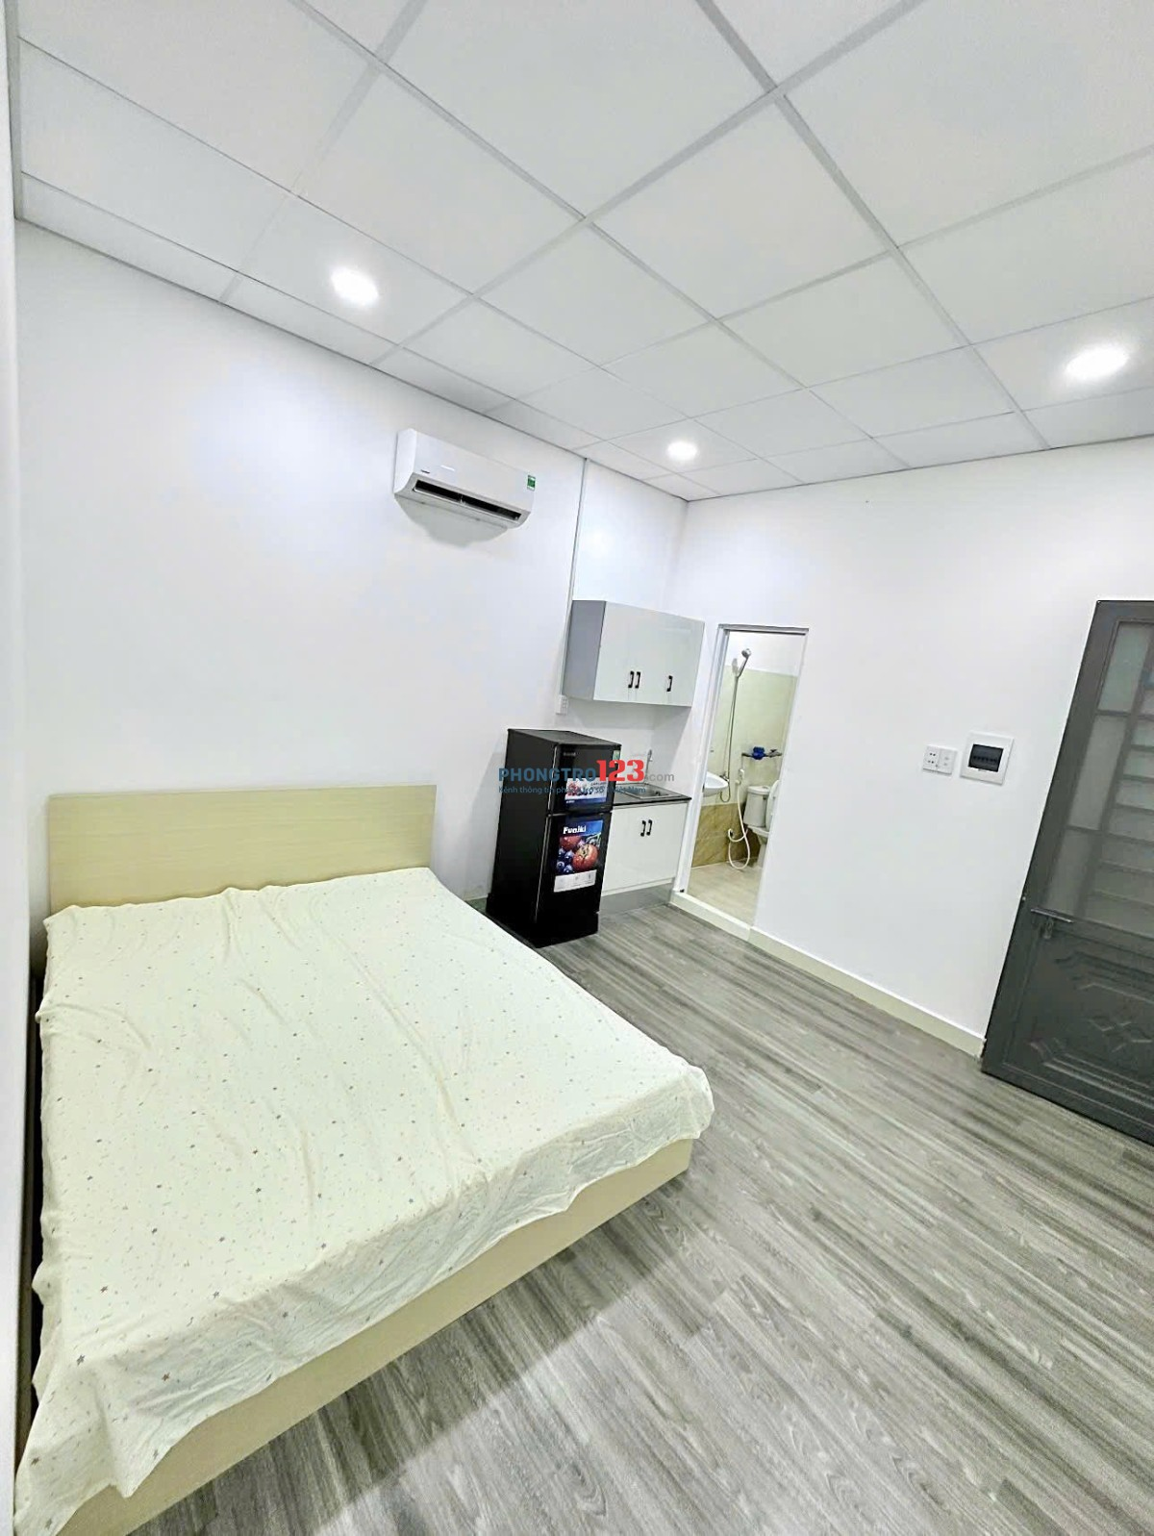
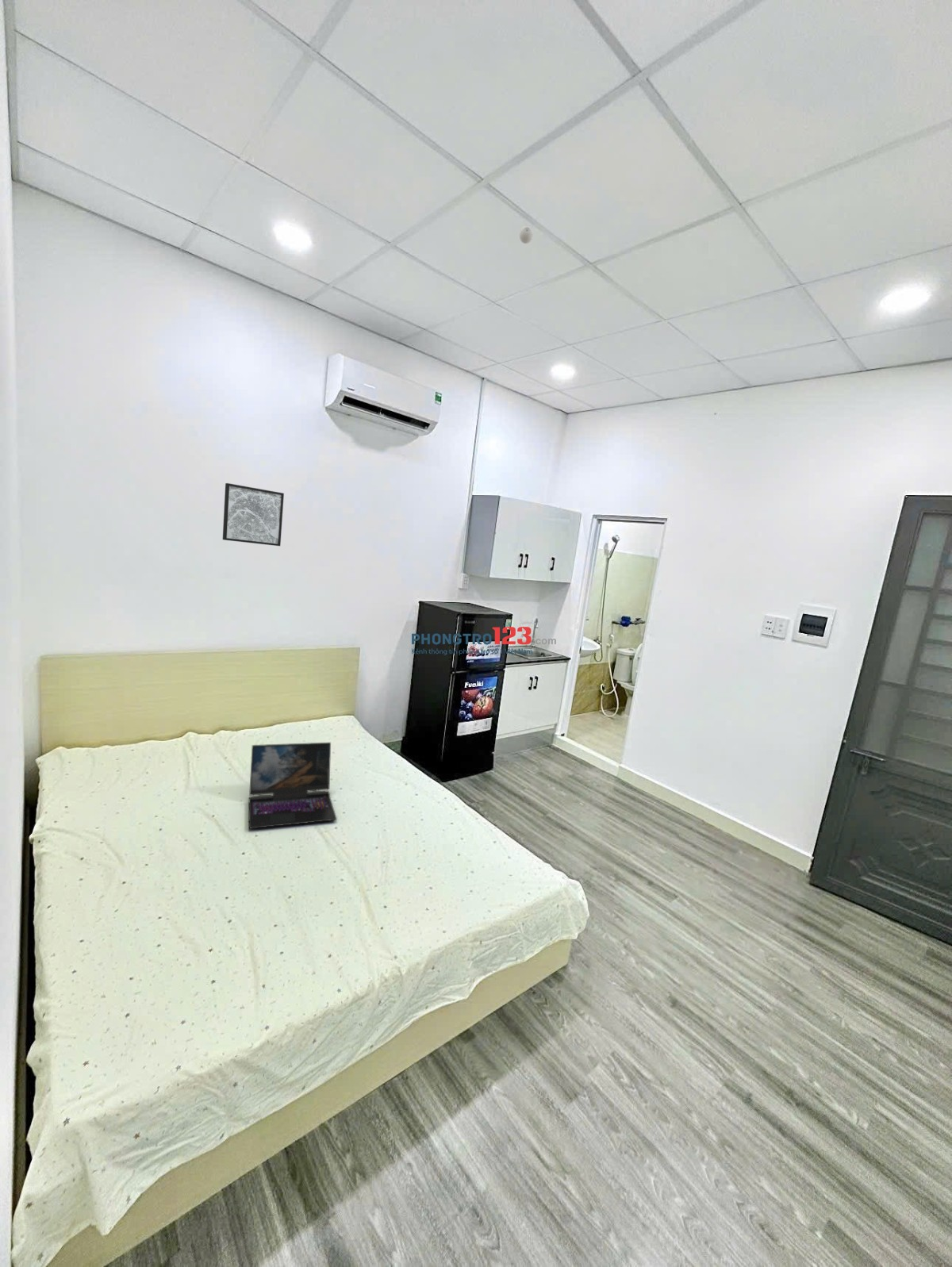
+ eyeball [519,225,534,244]
+ laptop [248,742,337,830]
+ wall art [222,482,285,547]
